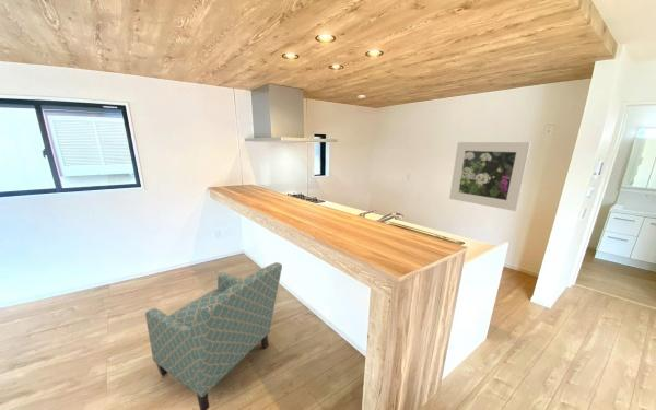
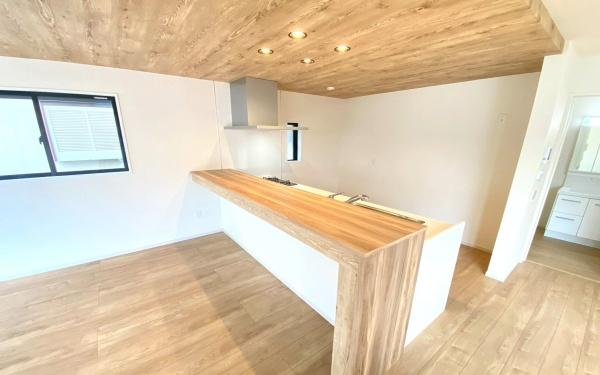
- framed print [448,141,532,212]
- chair [144,261,283,410]
